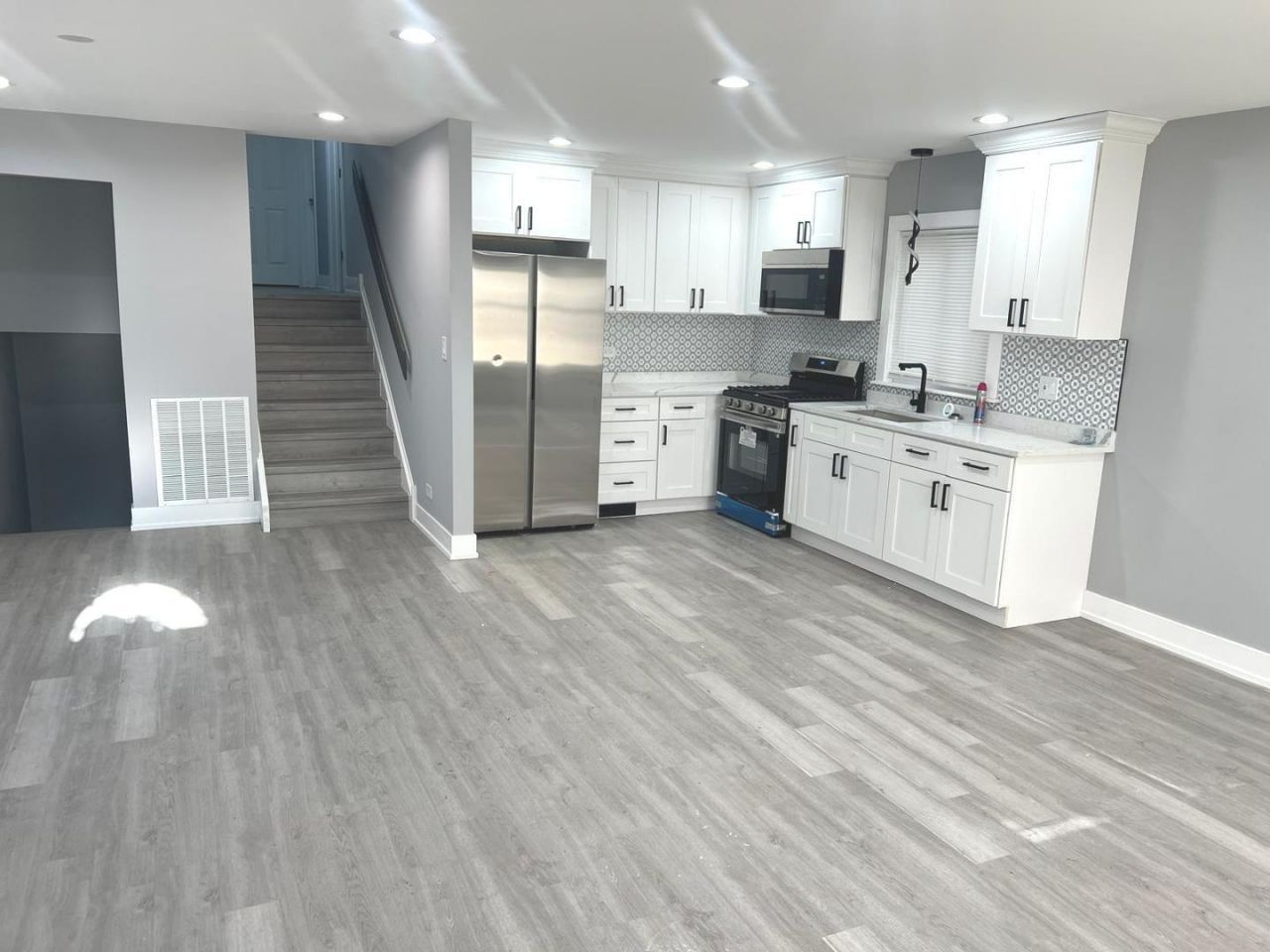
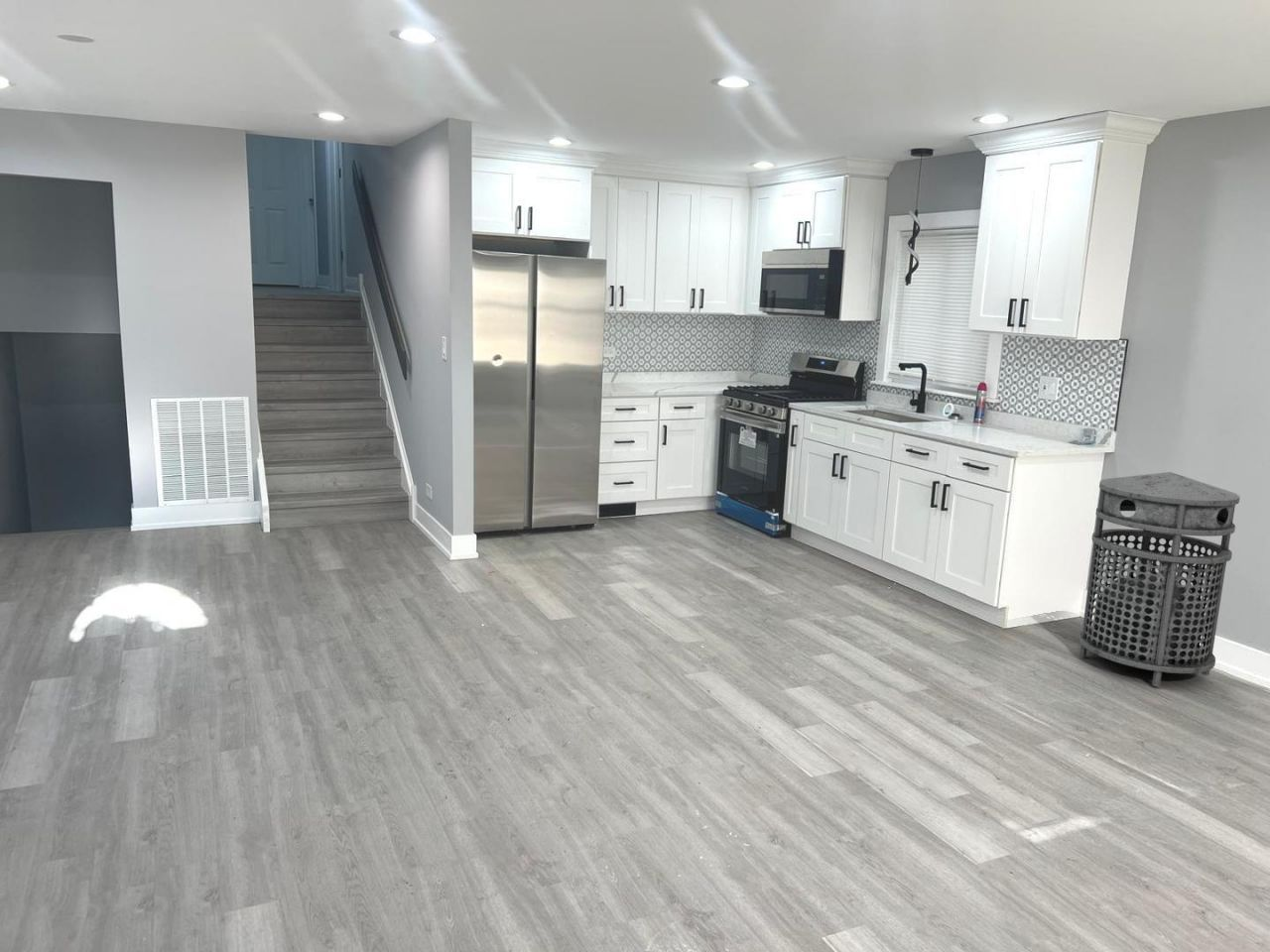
+ trash can [1079,471,1241,688]
